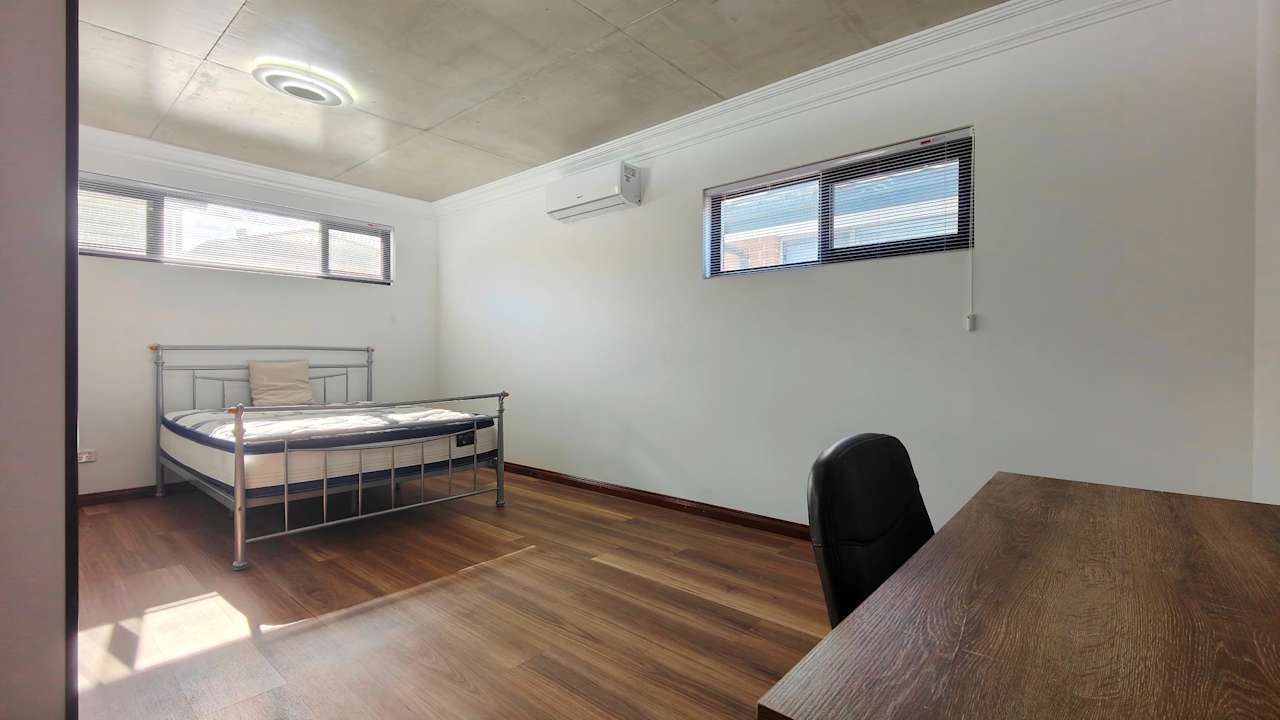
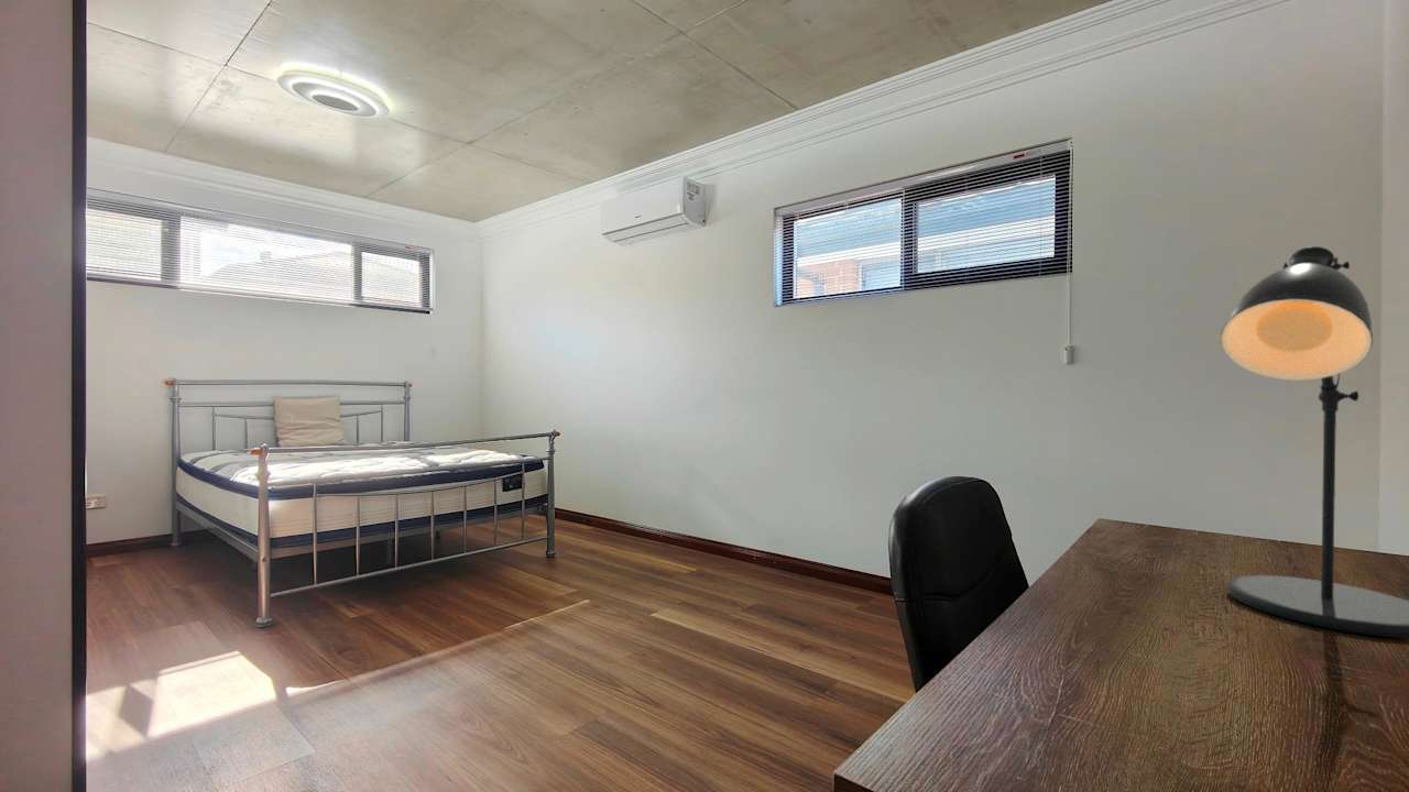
+ desk lamp [1220,245,1409,639]
